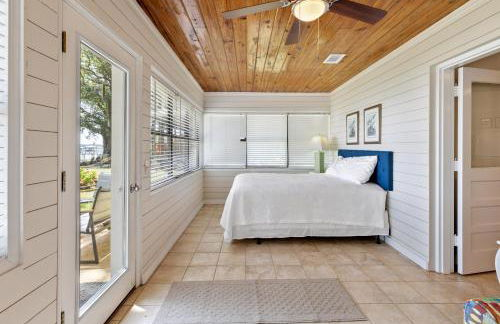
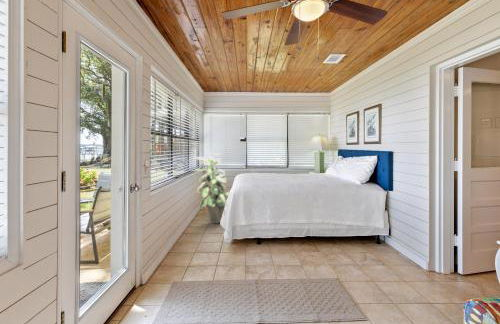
+ indoor plant [193,152,231,225]
